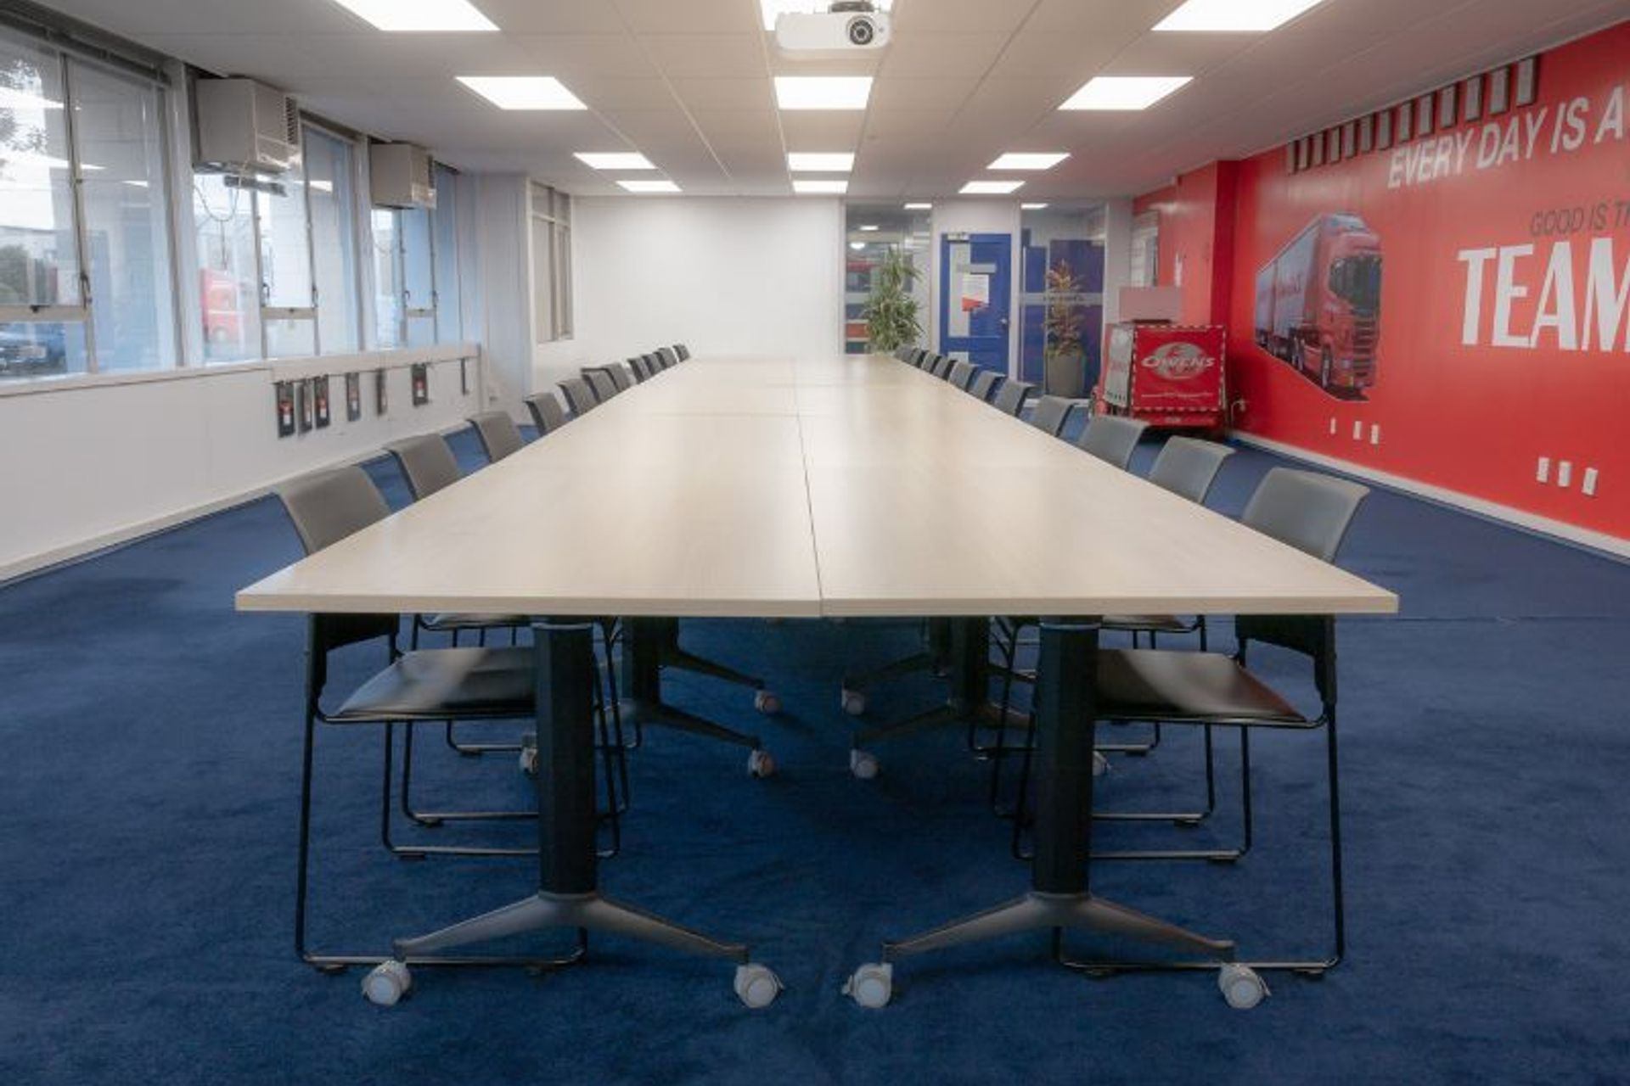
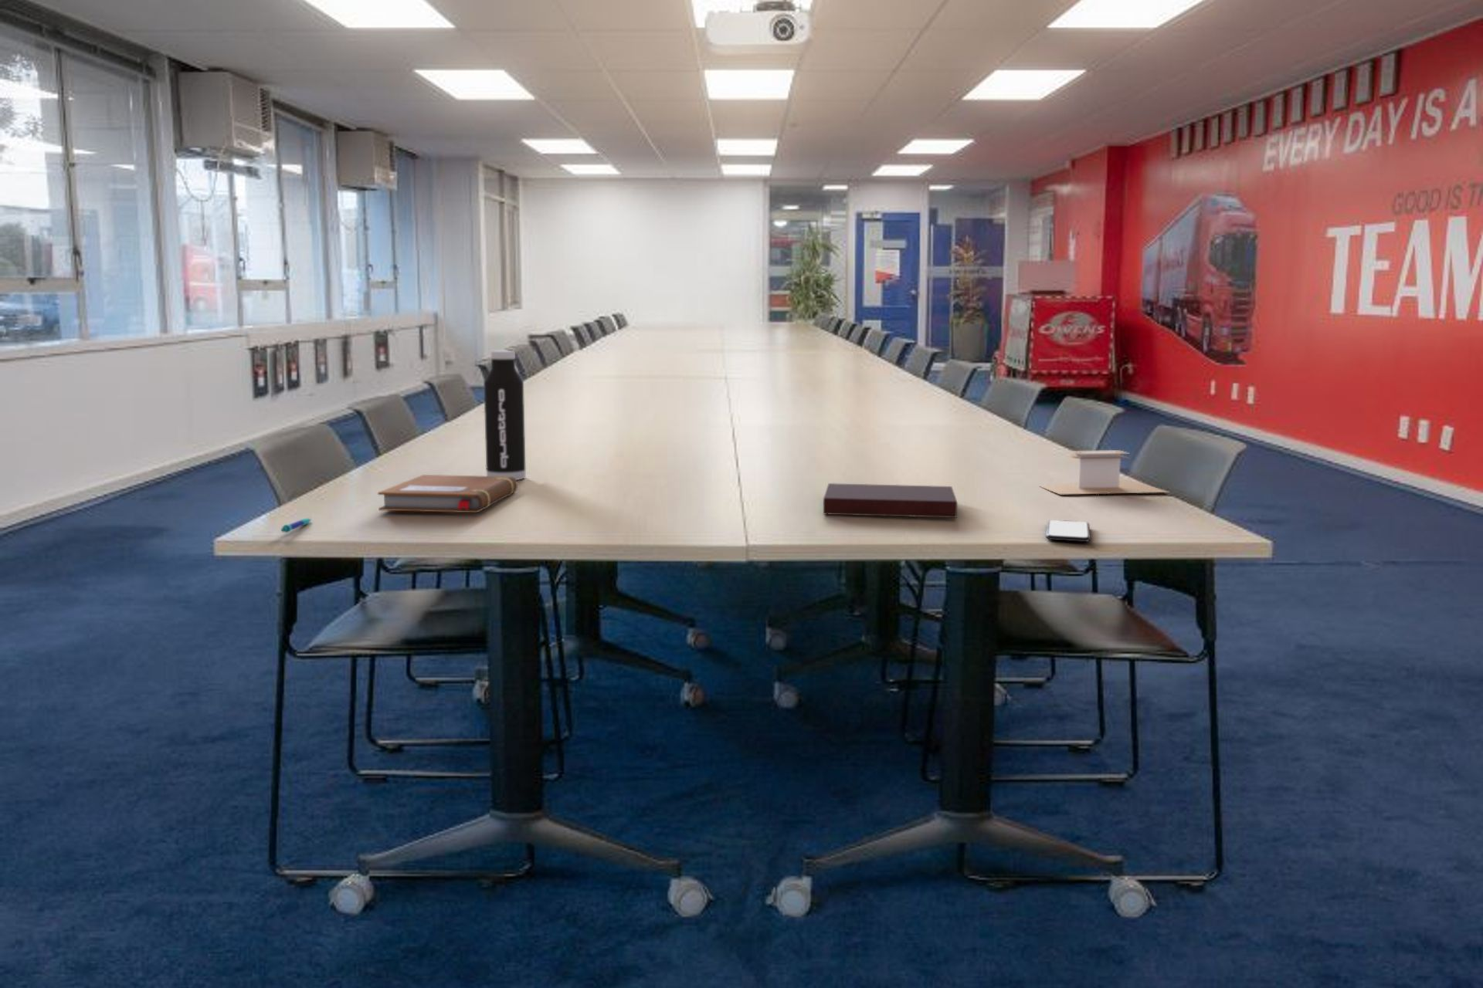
+ water bottle [482,350,526,481]
+ notebook [377,474,519,513]
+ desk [1039,449,1171,495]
+ notebook [822,482,958,518]
+ pen [280,517,312,534]
+ smartphone [1045,519,1091,543]
